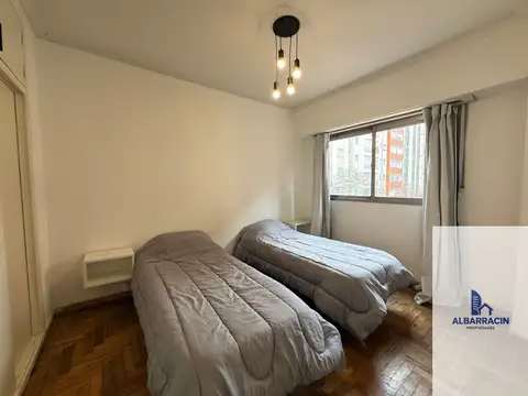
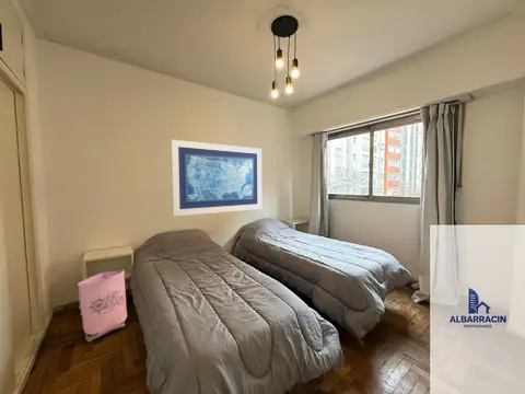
+ bag [77,268,128,343]
+ wall art [170,139,262,217]
